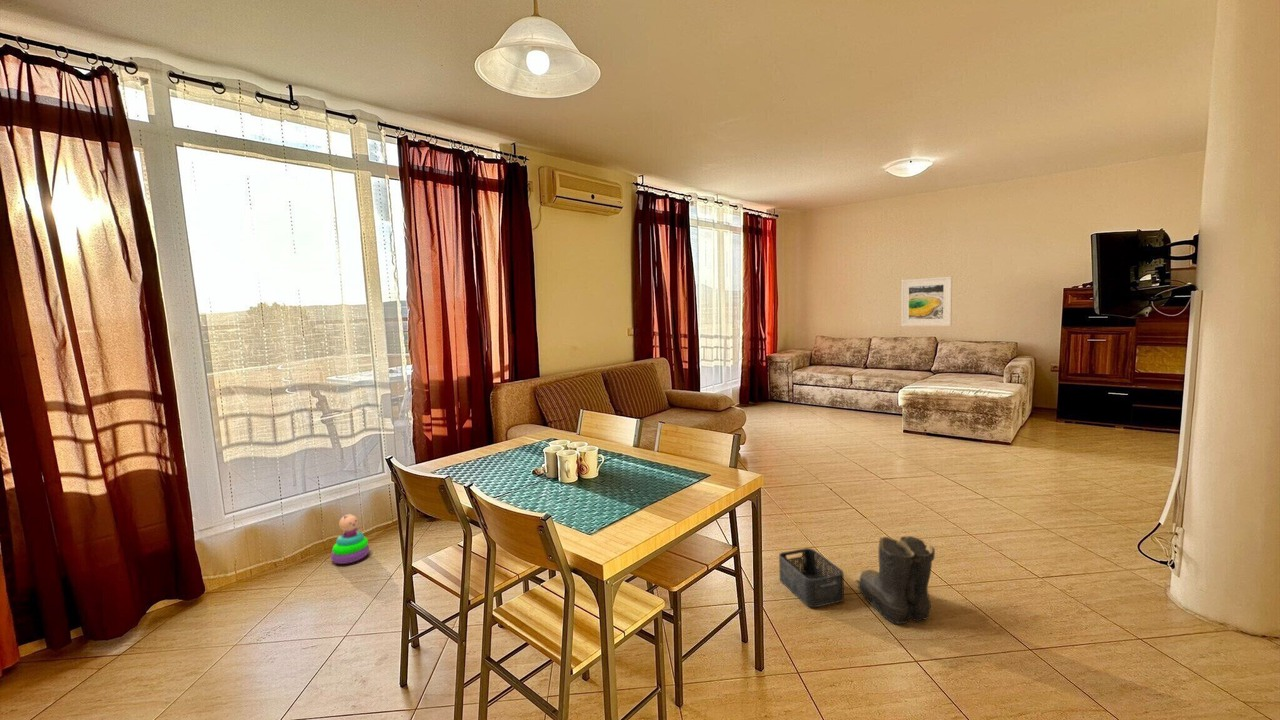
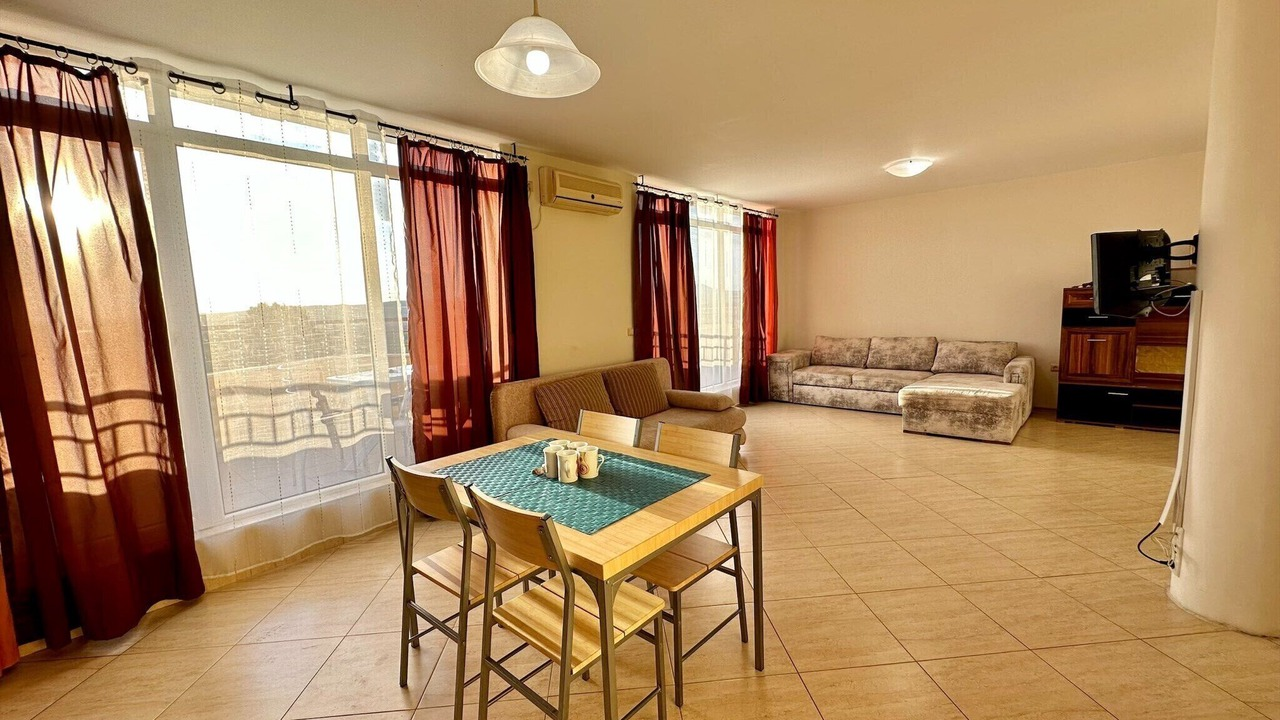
- storage bin [778,547,845,608]
- stacking toy [330,513,370,565]
- boots [854,535,936,625]
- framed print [900,276,953,327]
